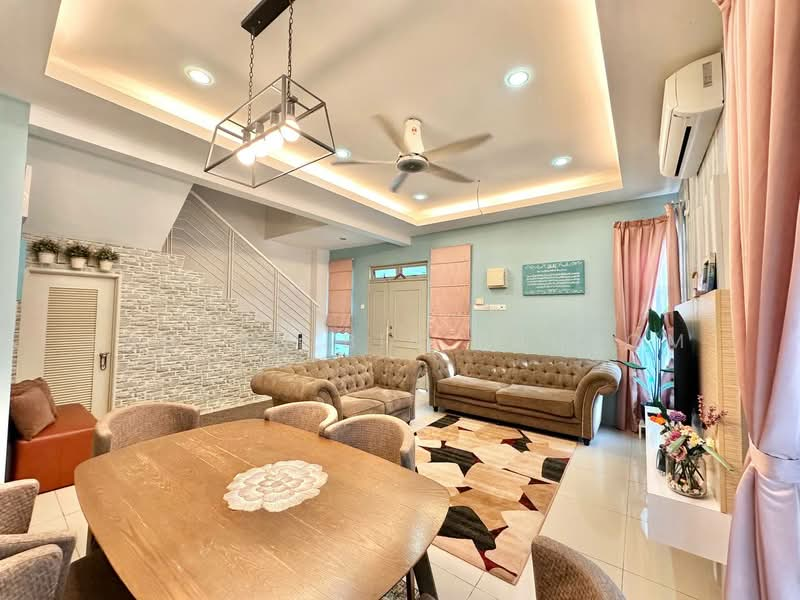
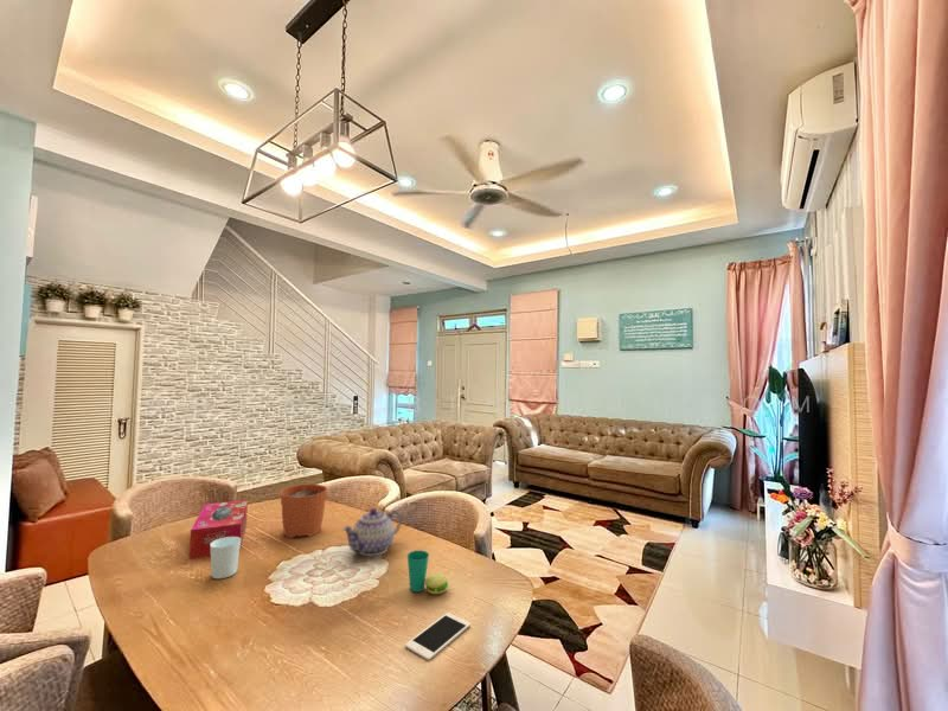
+ teapot [341,507,403,557]
+ cell phone [404,611,472,661]
+ plant pot [280,470,328,539]
+ cup [406,549,449,595]
+ tissue box [188,499,249,561]
+ cup [210,537,241,579]
